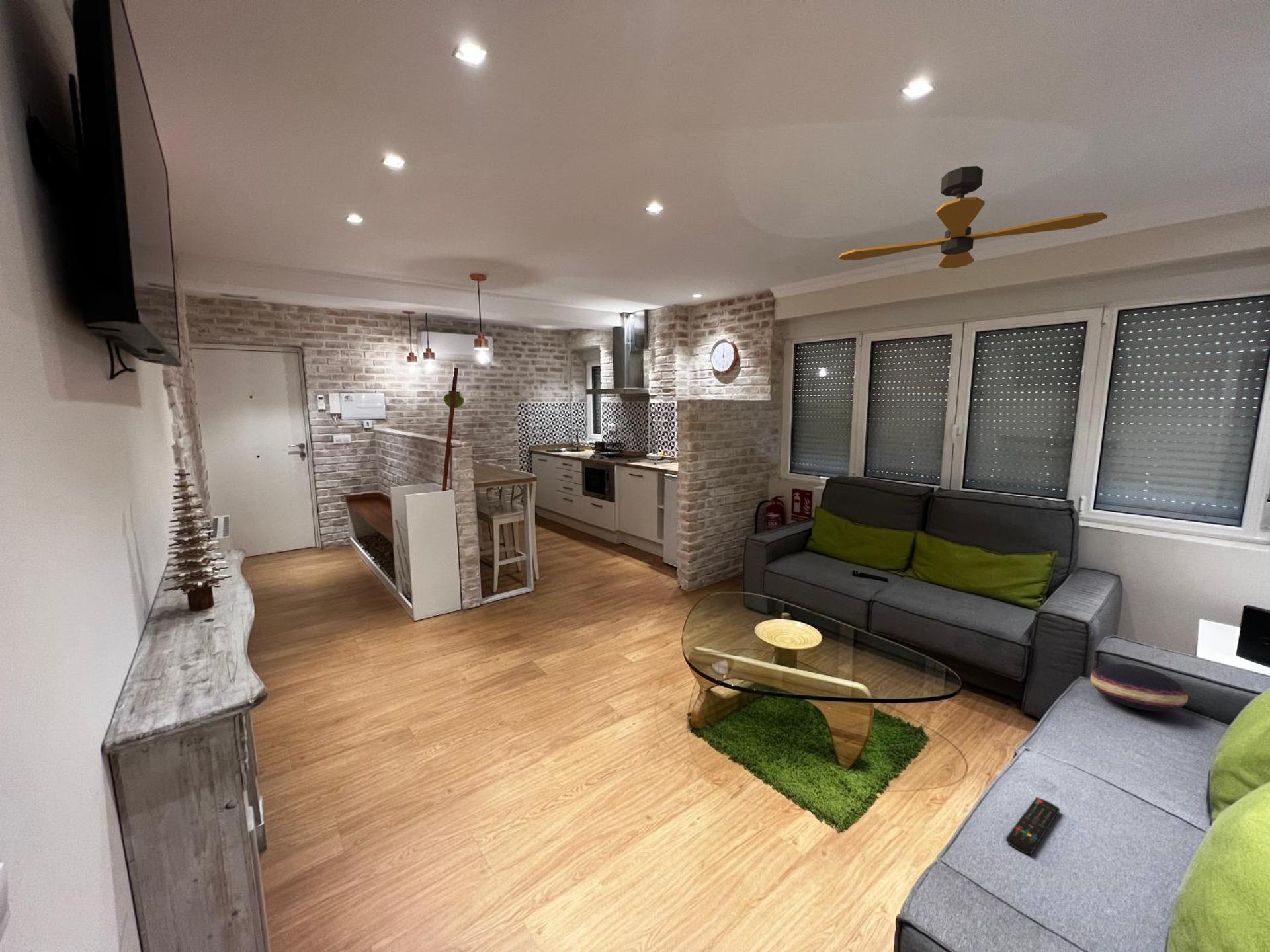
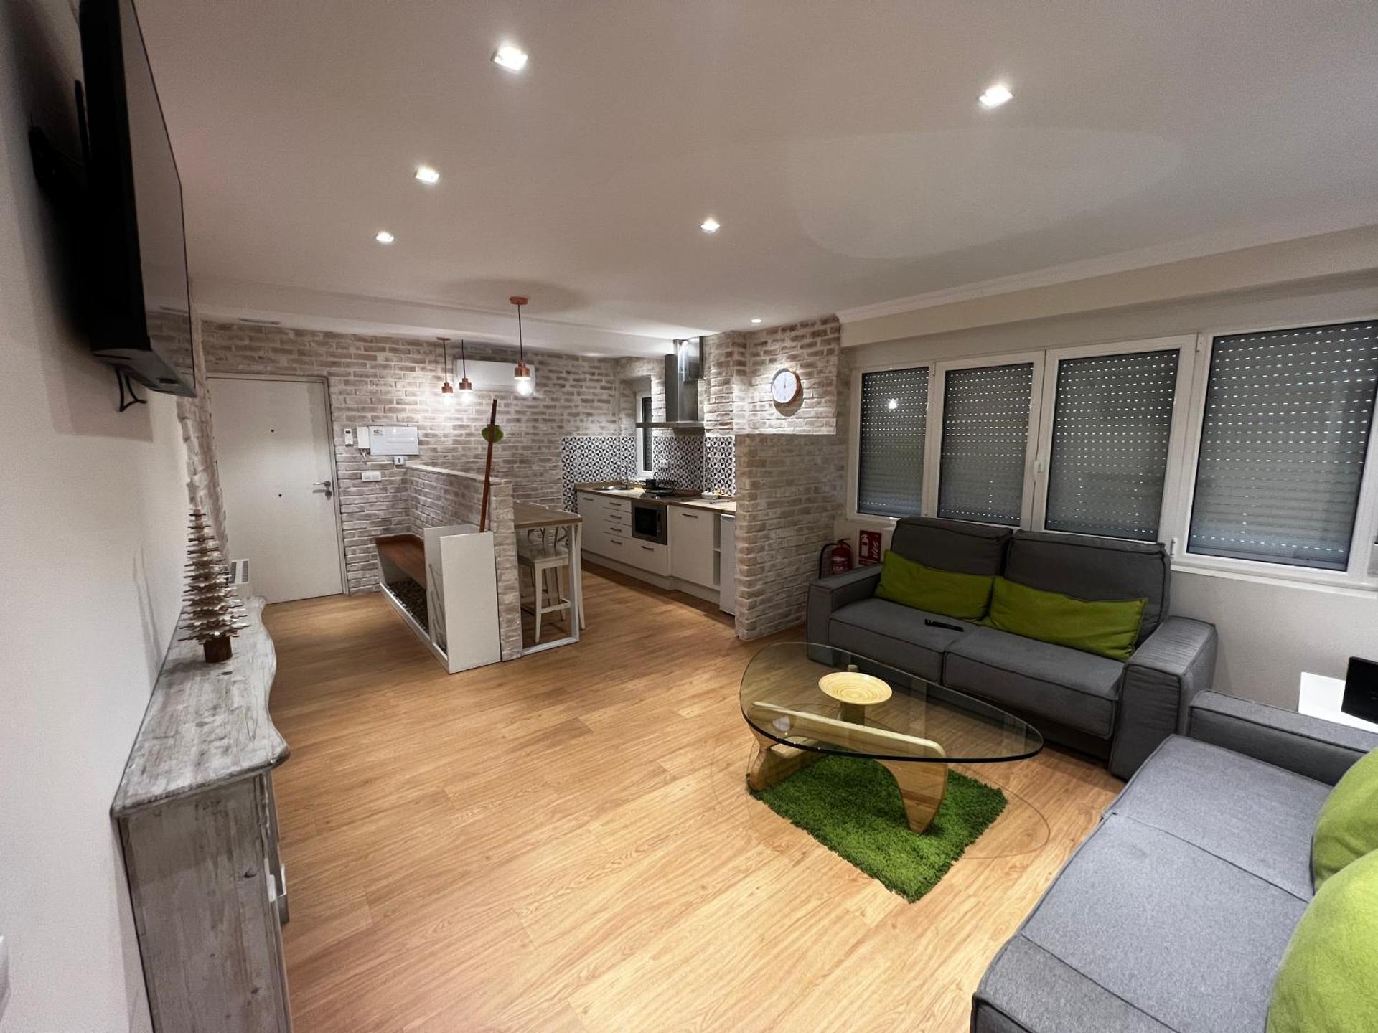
- cushion [1090,663,1189,712]
- remote control [1005,797,1060,855]
- ceiling fan [838,165,1108,269]
